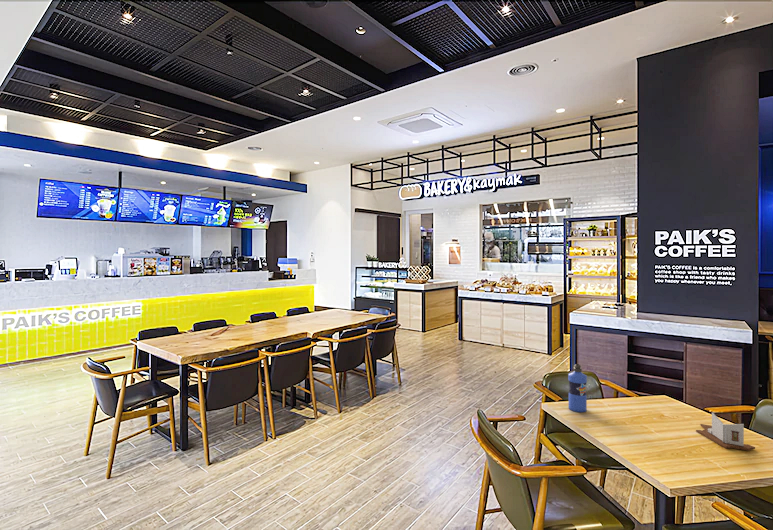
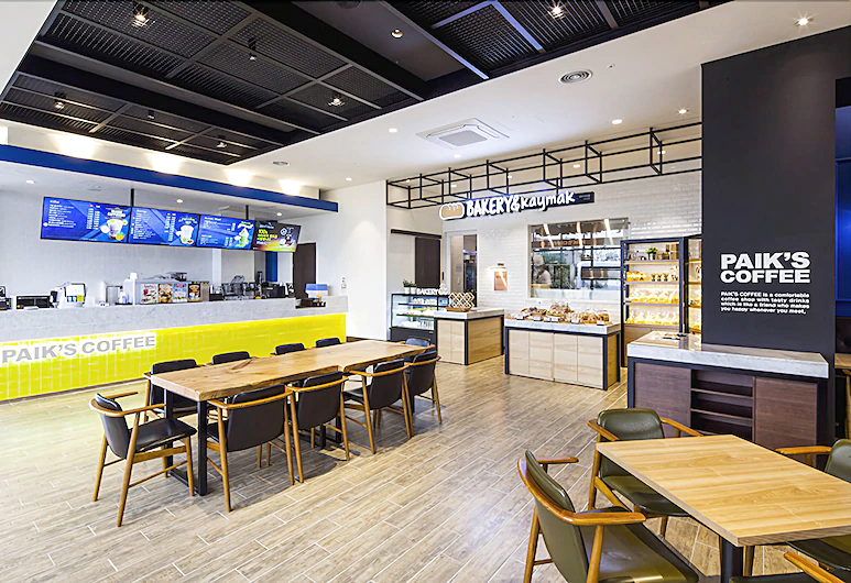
- water bottle [567,363,588,413]
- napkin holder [695,411,756,452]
